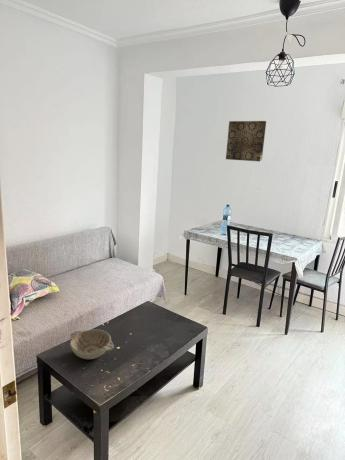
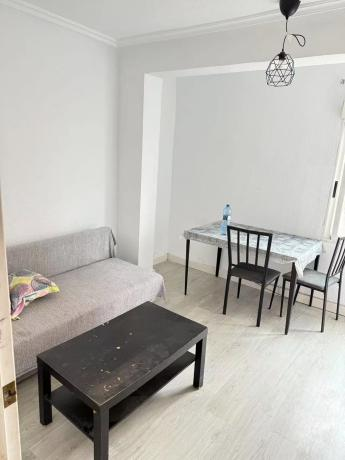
- wall art [225,120,267,163]
- decorative bowl [69,329,115,360]
